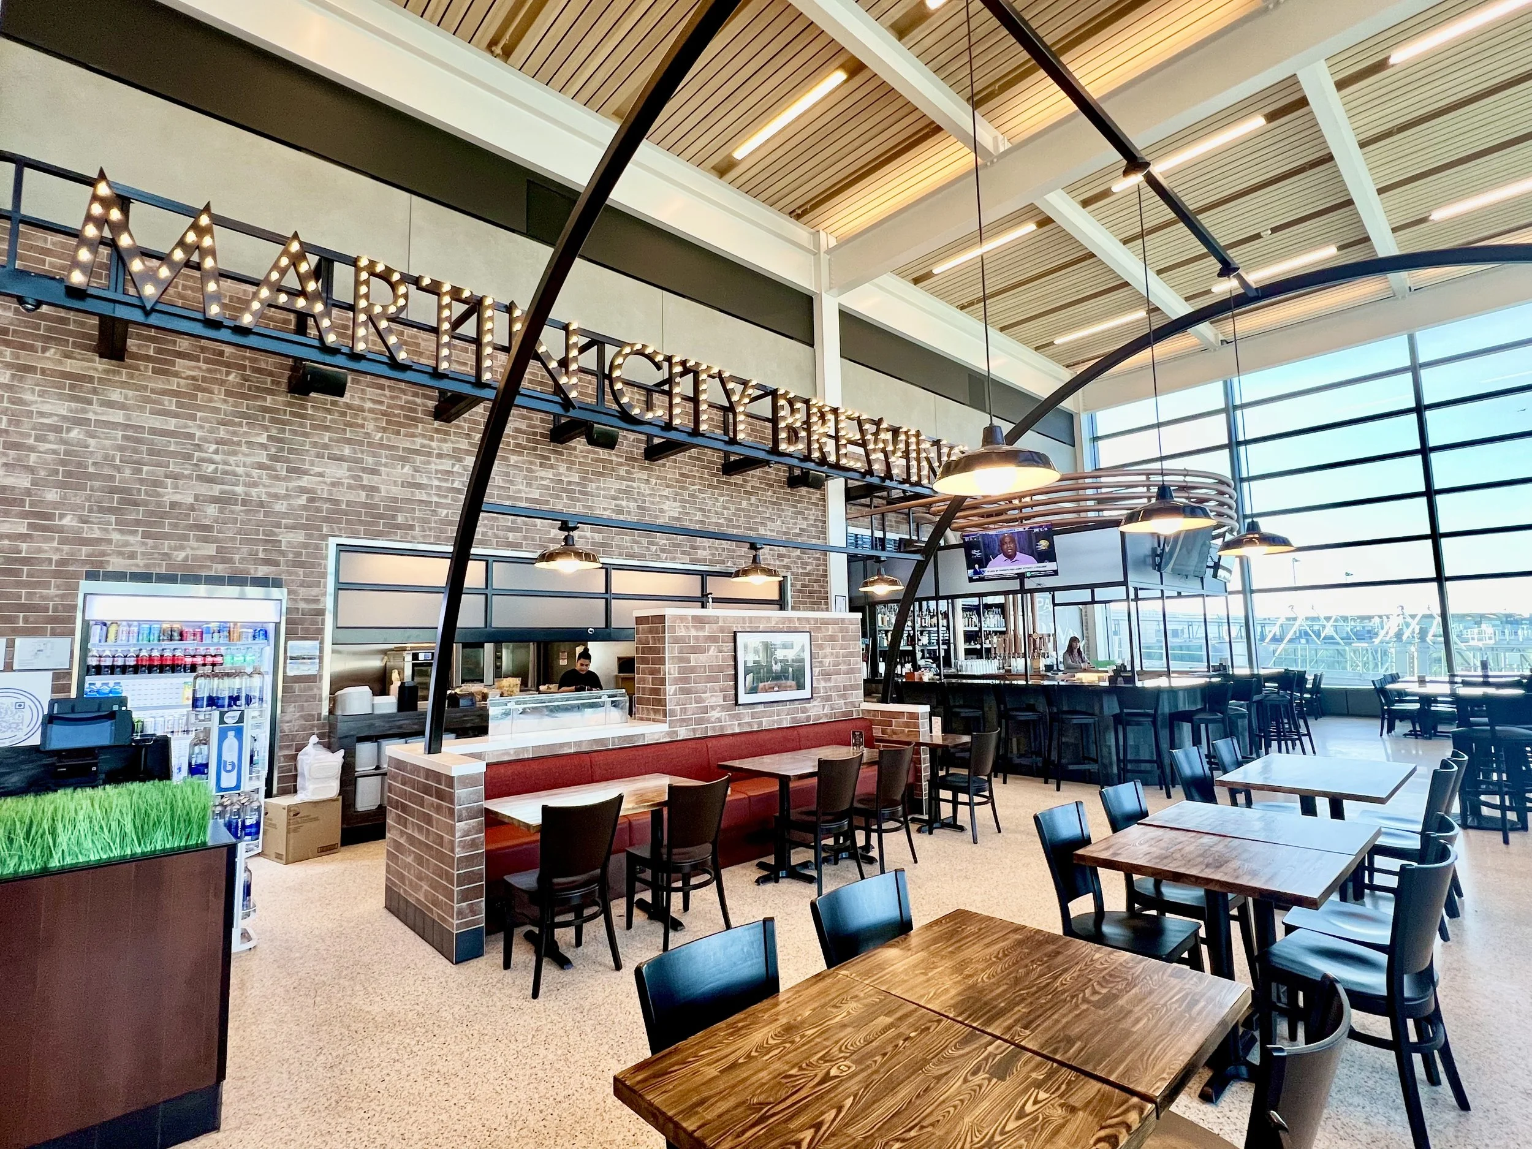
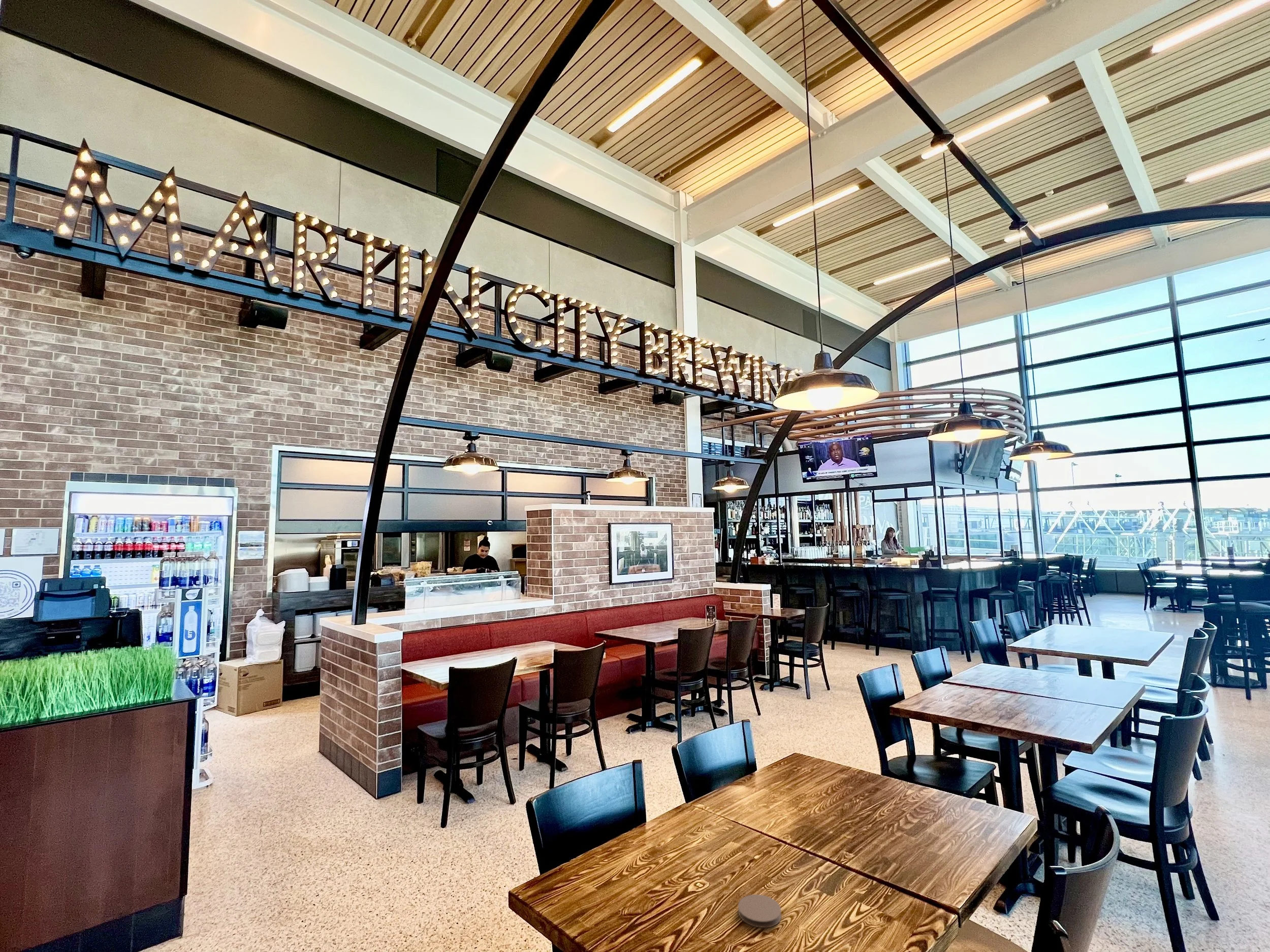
+ coaster [738,894,782,928]
